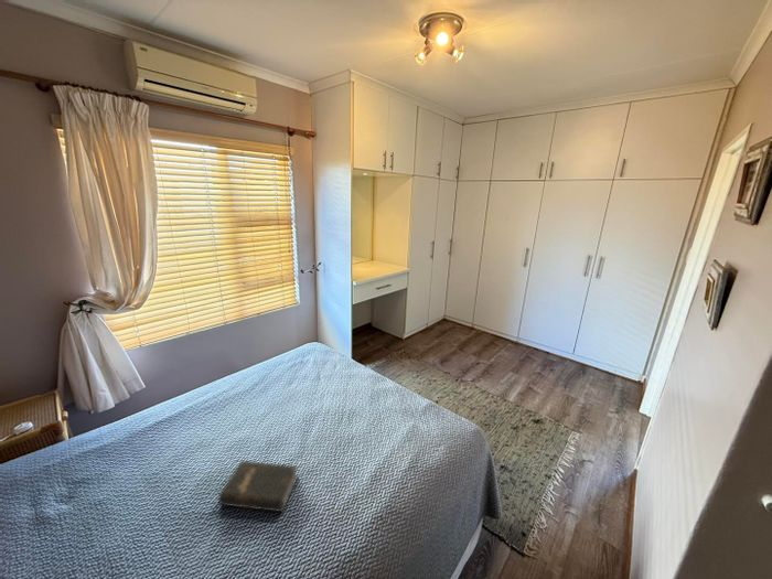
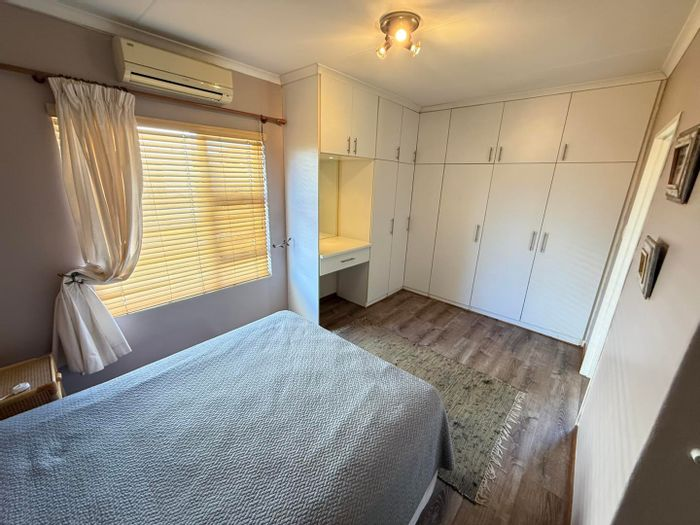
- hardback book [217,459,299,513]
